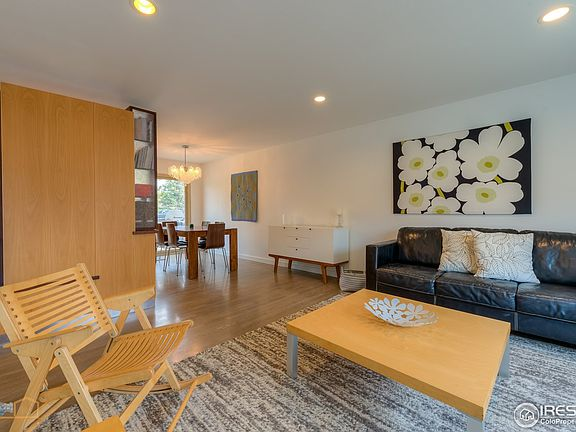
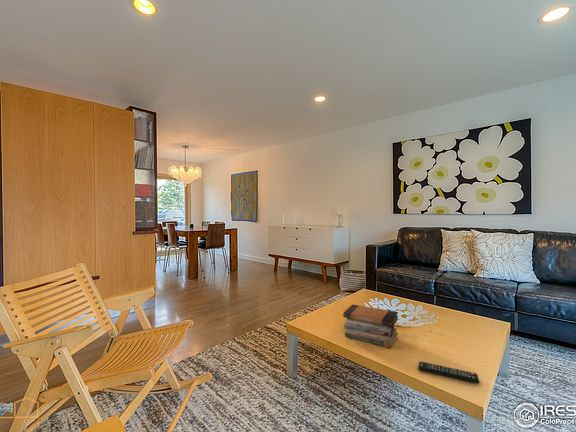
+ book stack [342,303,399,349]
+ remote control [418,361,480,384]
